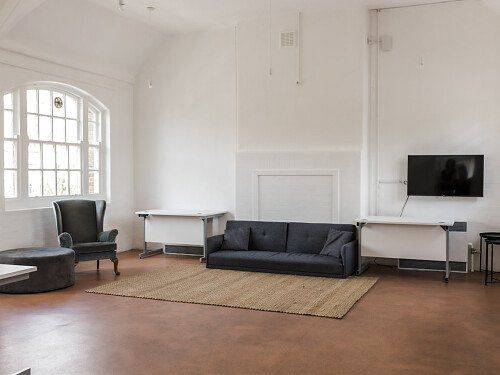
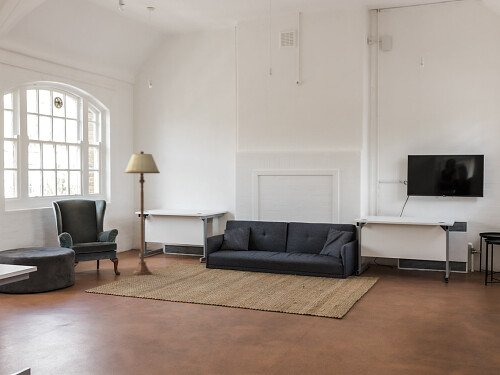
+ floor lamp [124,150,161,276]
